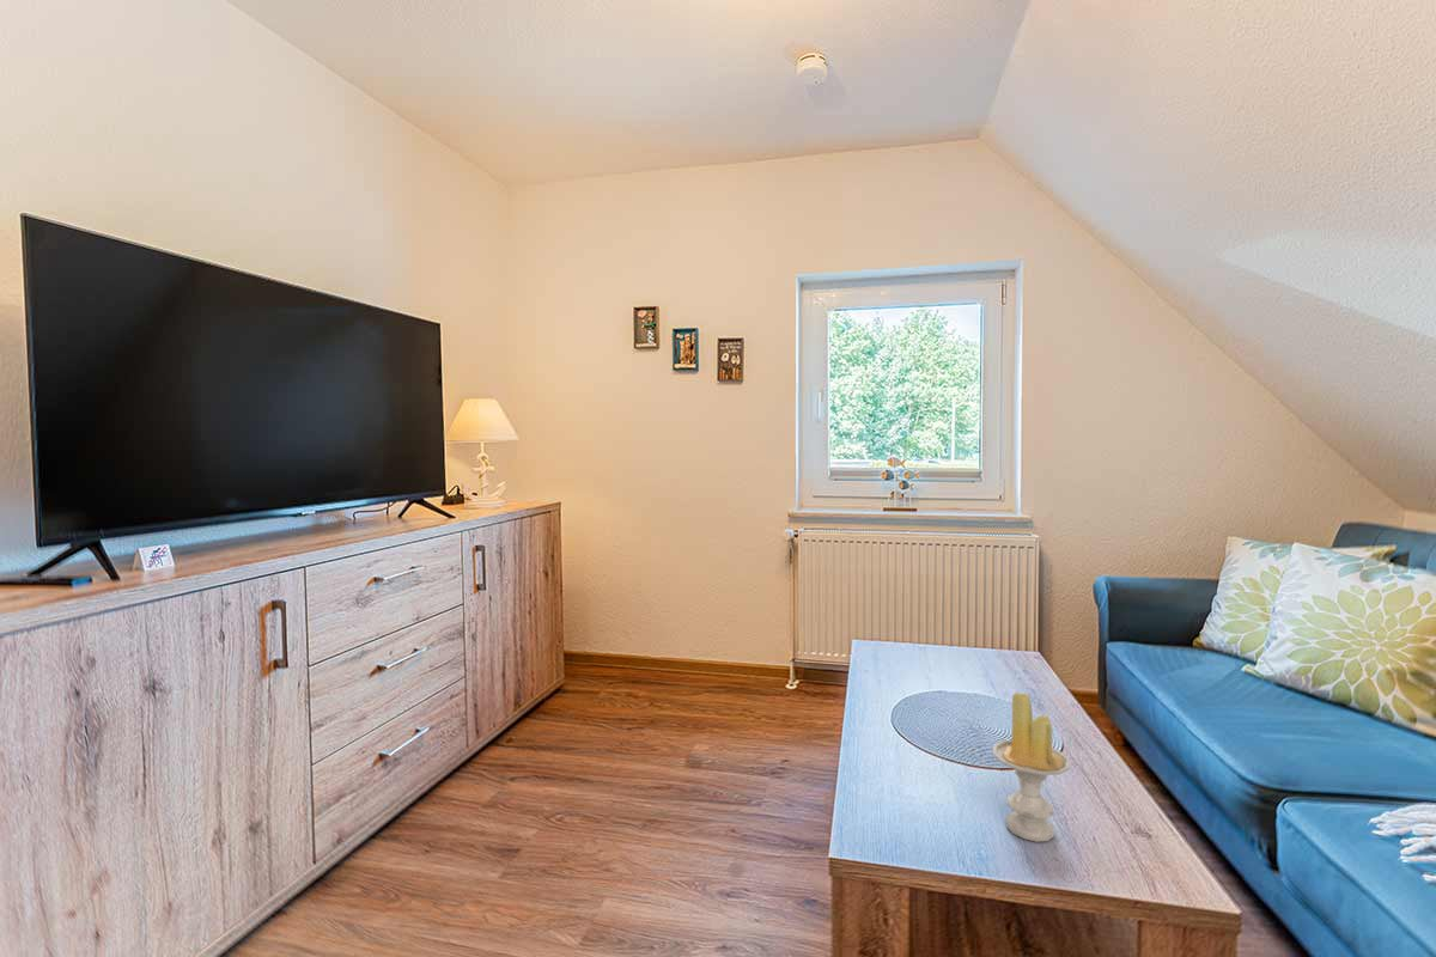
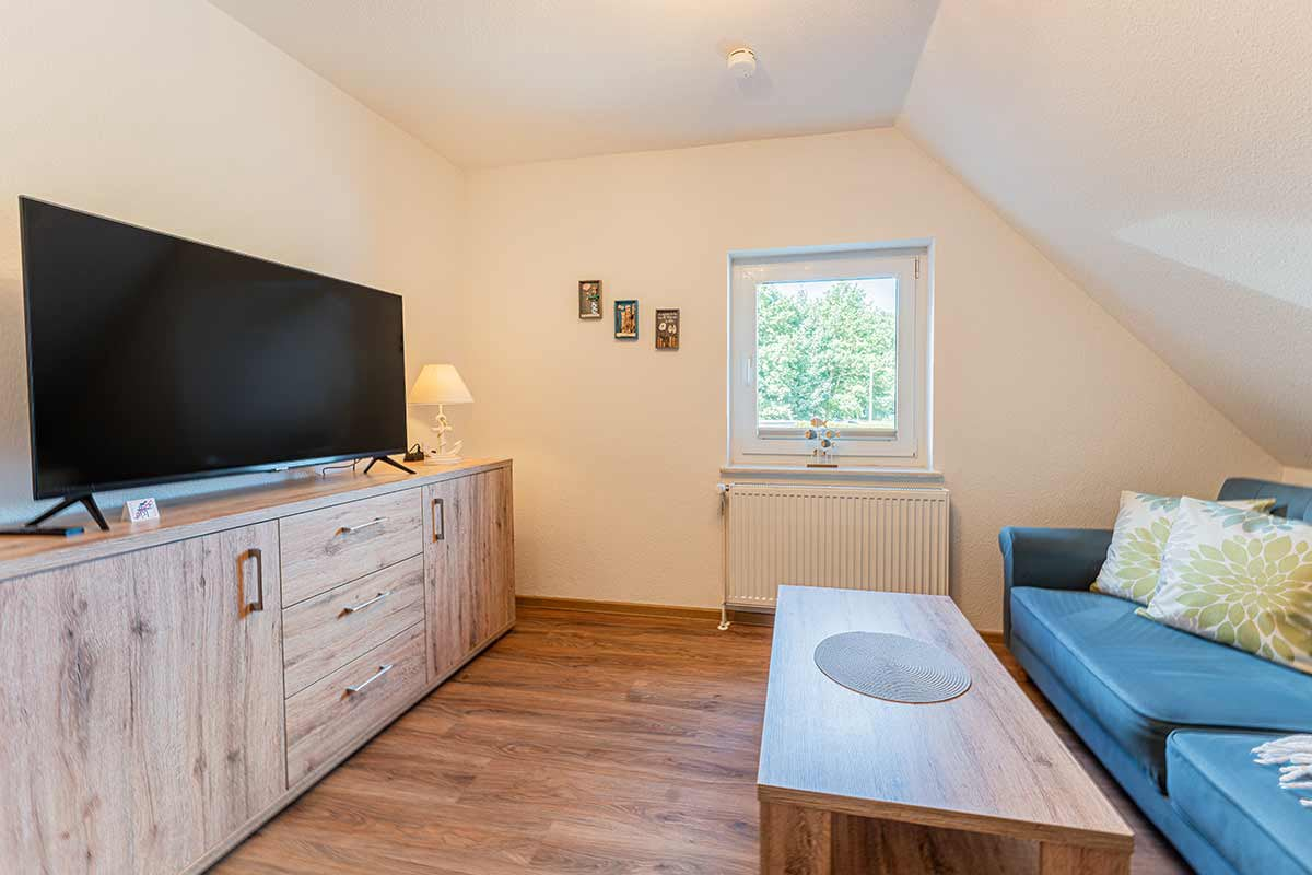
- candle [992,690,1071,842]
